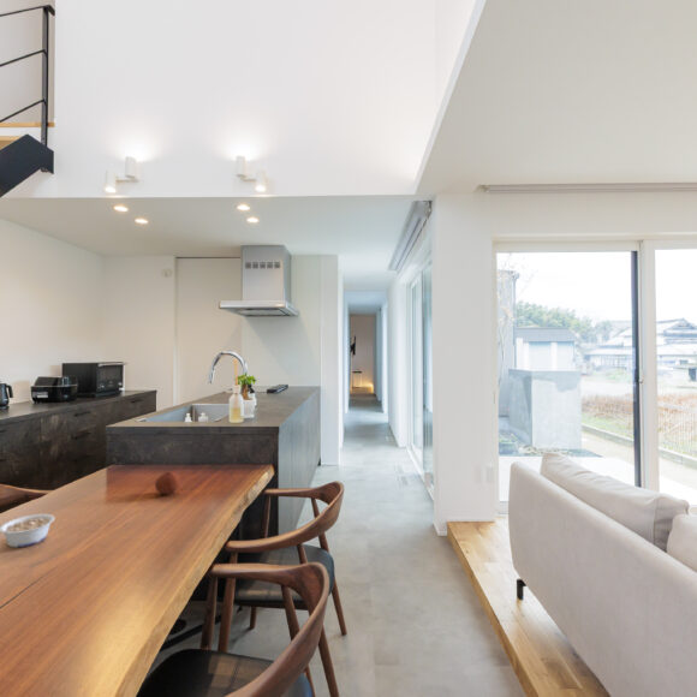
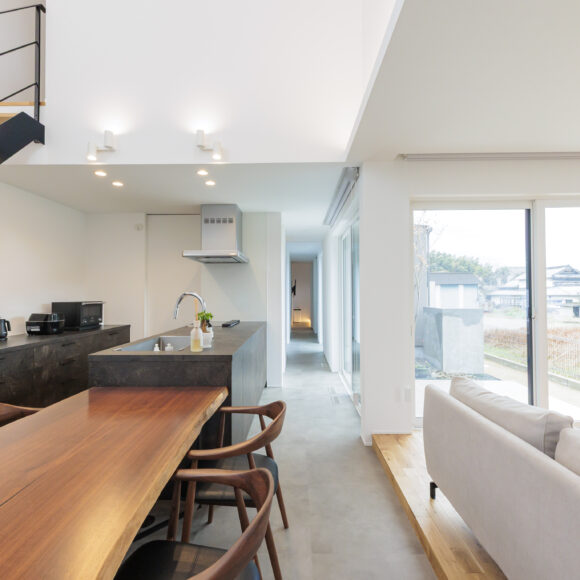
- legume [0,513,55,548]
- fruit [154,471,181,495]
